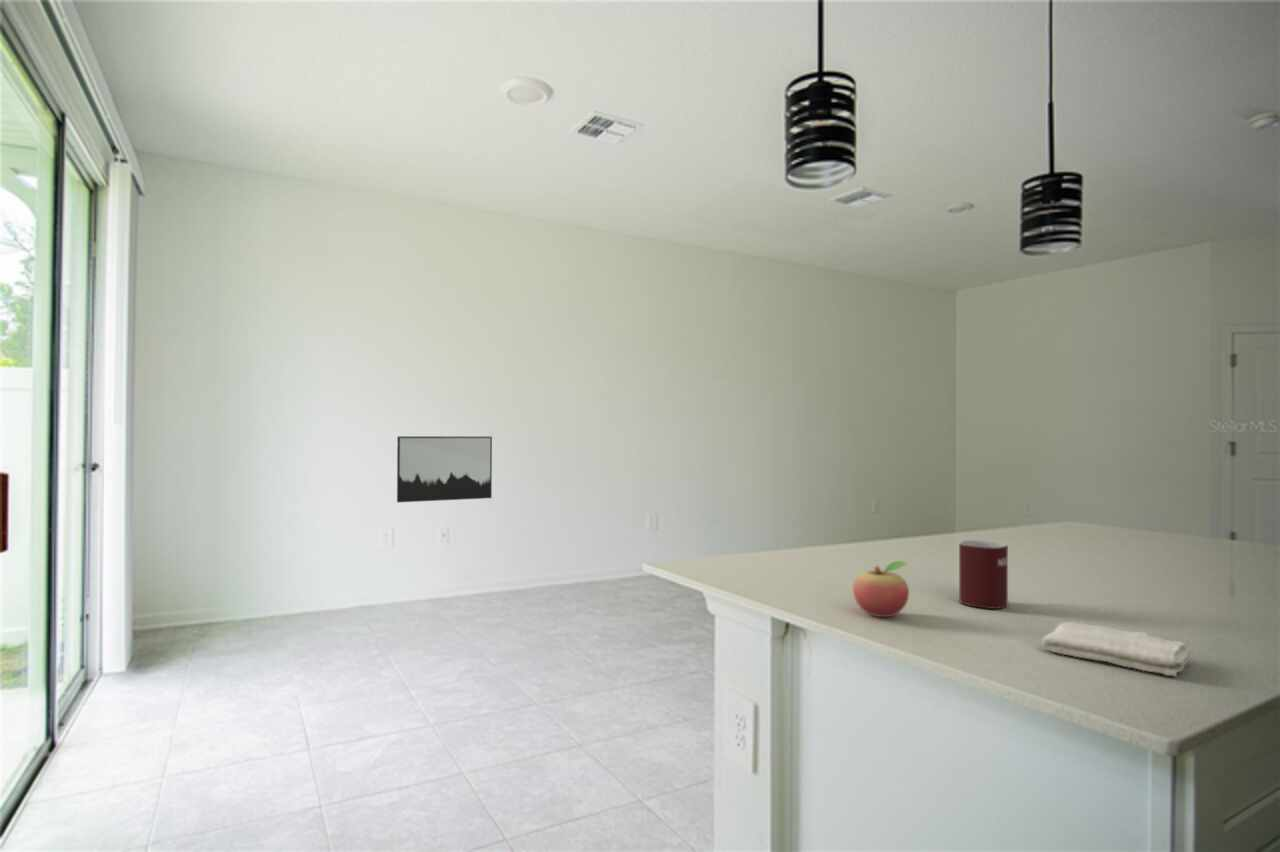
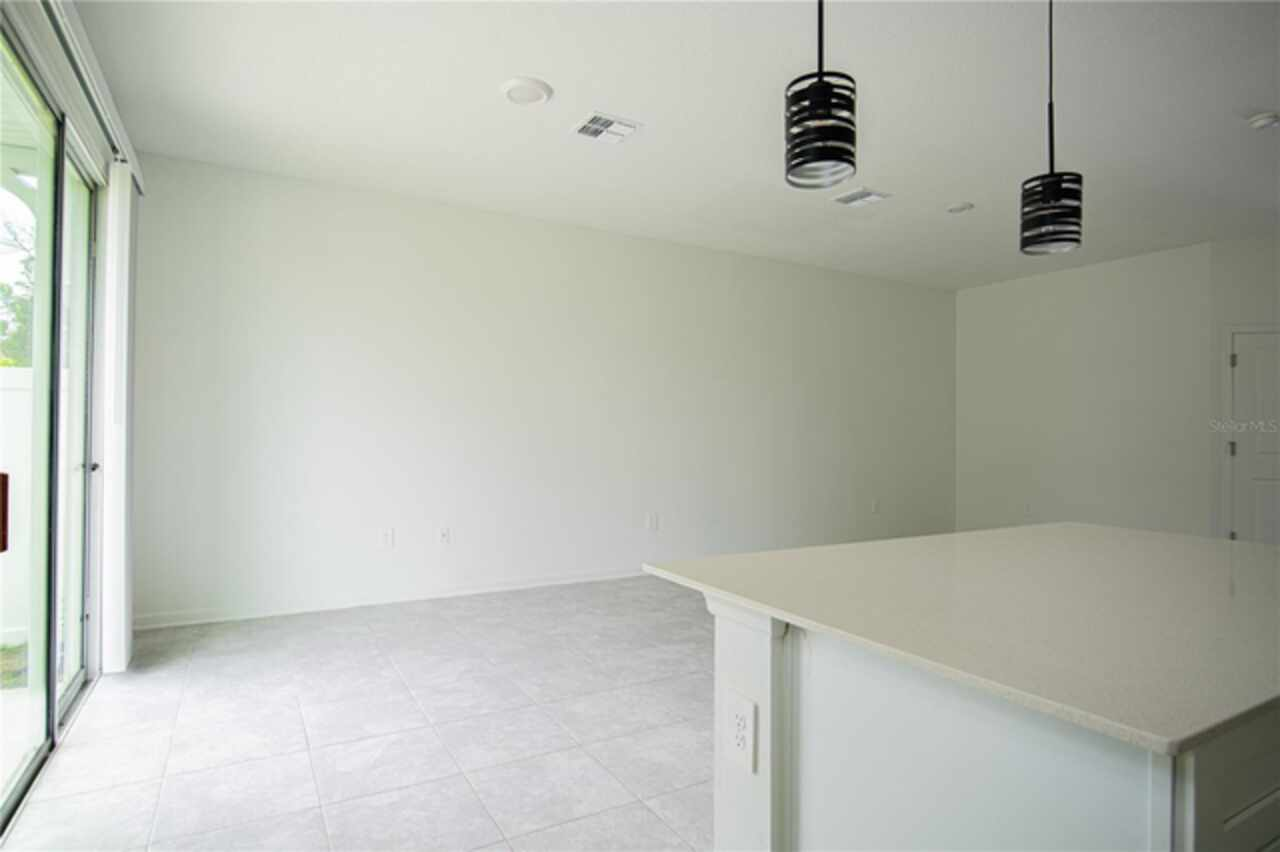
- fruit [852,560,910,618]
- washcloth [1040,621,1193,678]
- wall art [396,435,493,503]
- mug [958,539,1009,610]
